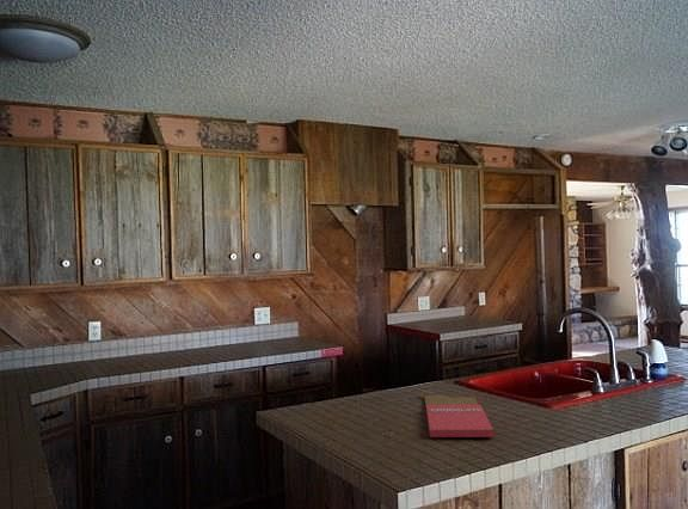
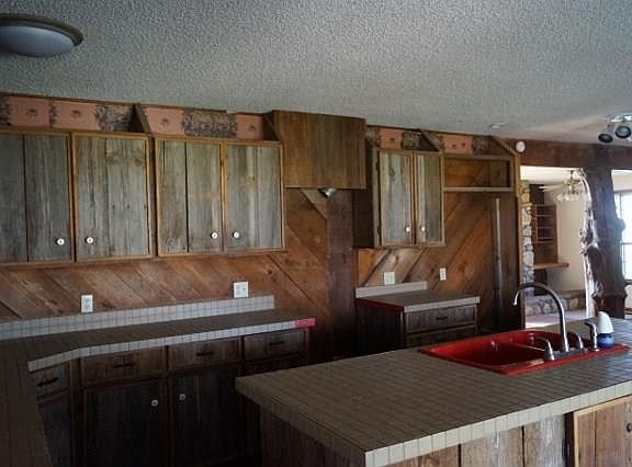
- cutting board [419,393,494,439]
